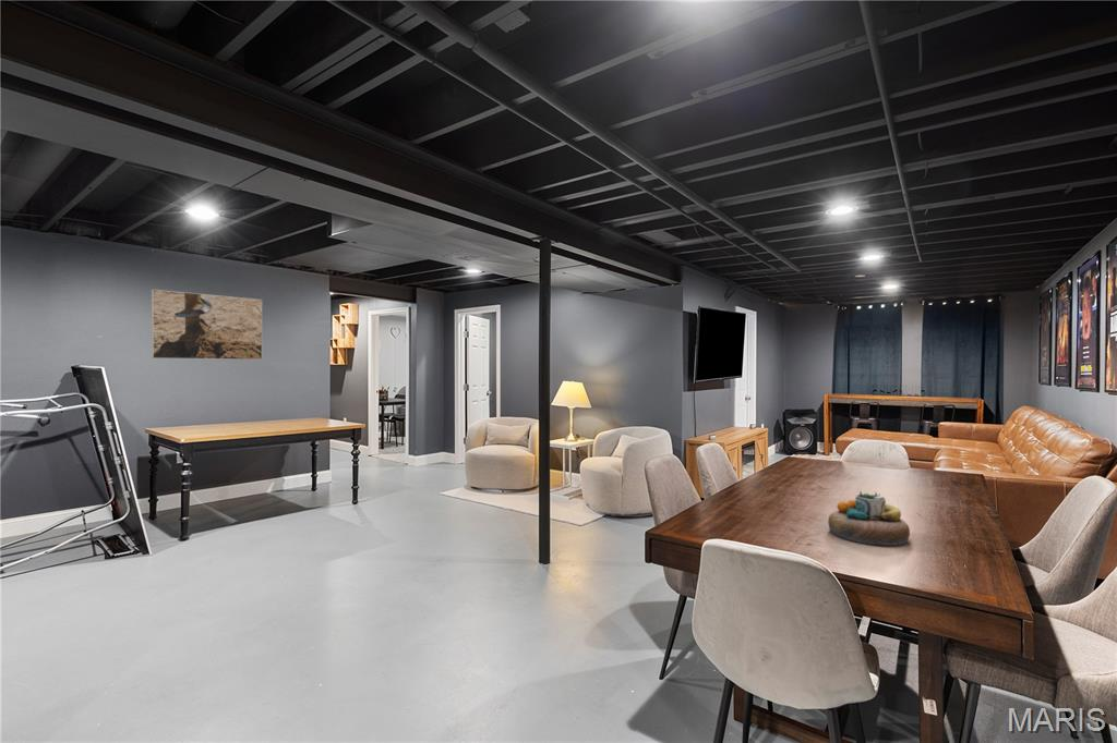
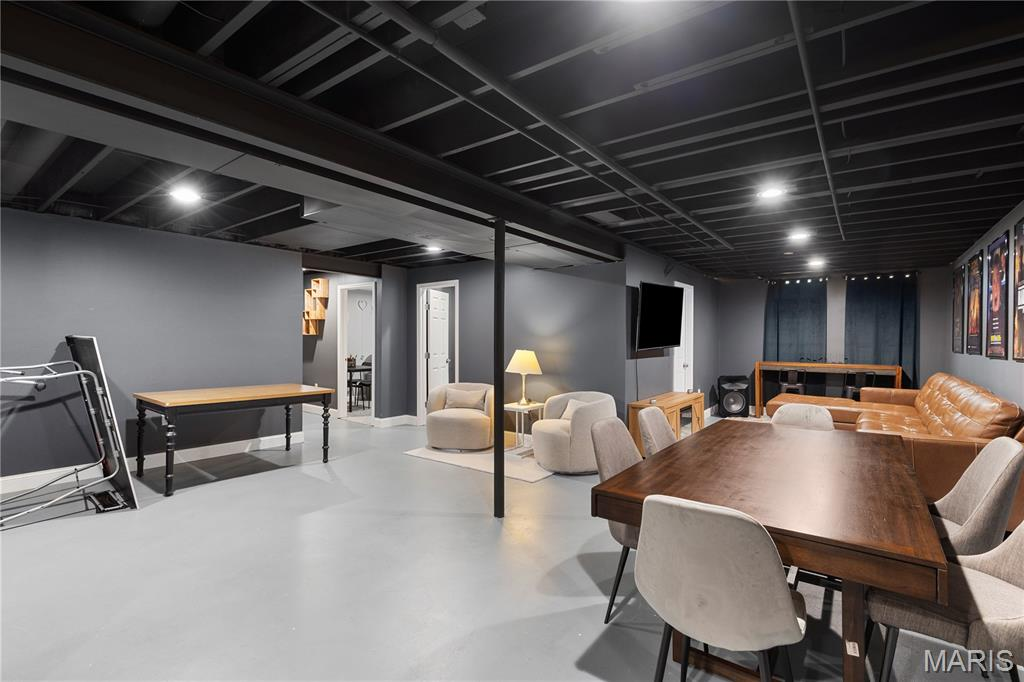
- decorative bowl [827,491,911,547]
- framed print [151,289,263,361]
